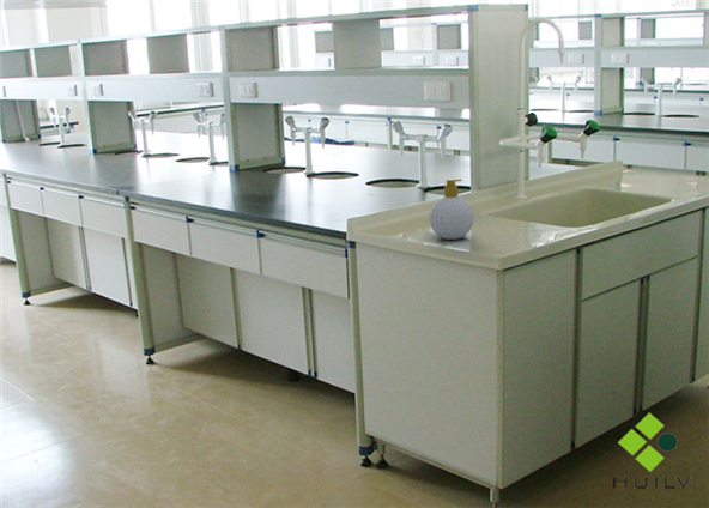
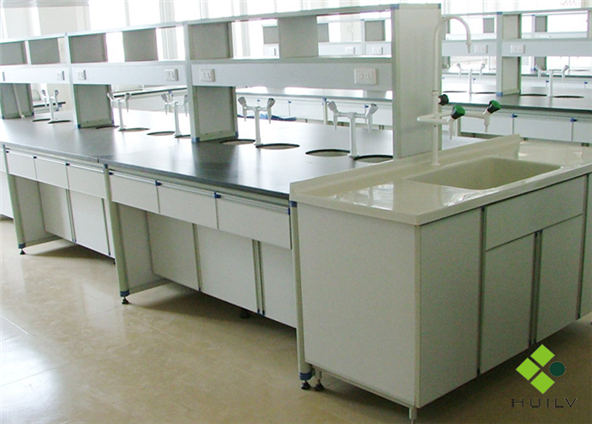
- soap bottle [428,179,475,241]
